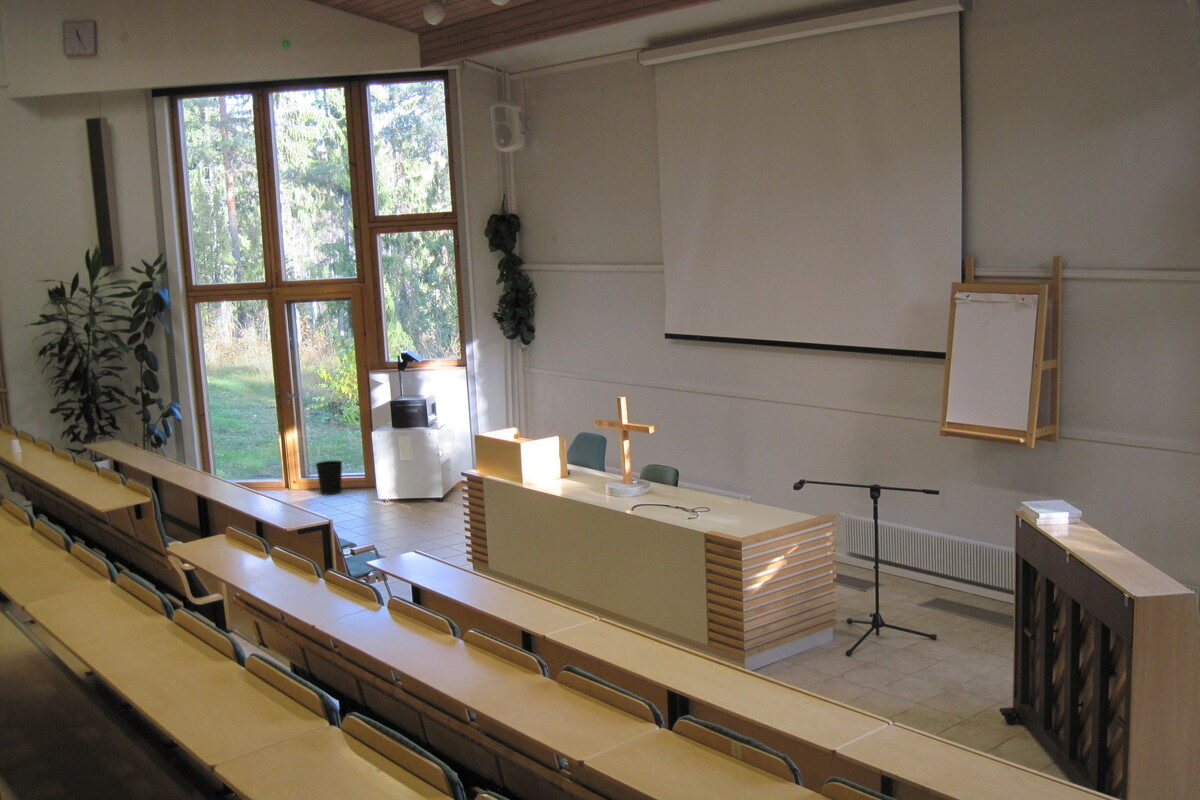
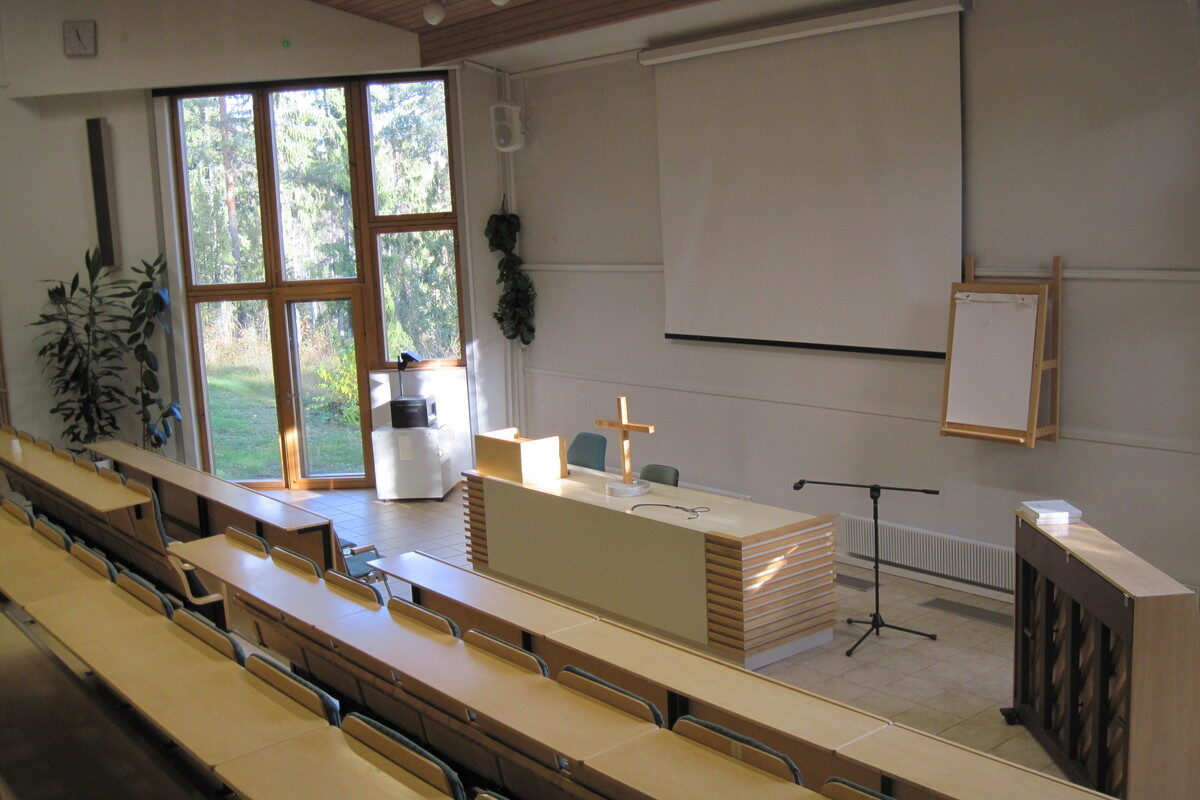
- wastebasket [315,460,343,496]
